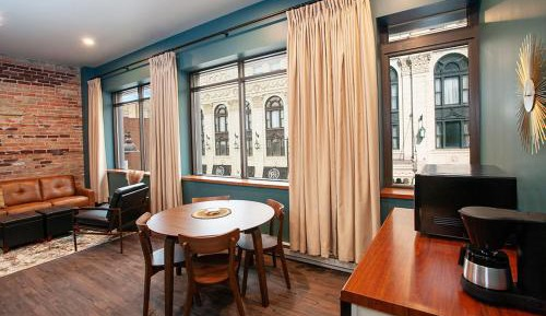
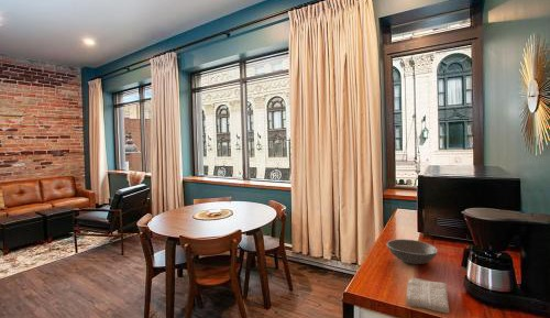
+ soup bowl [386,239,439,265]
+ washcloth [406,276,451,314]
